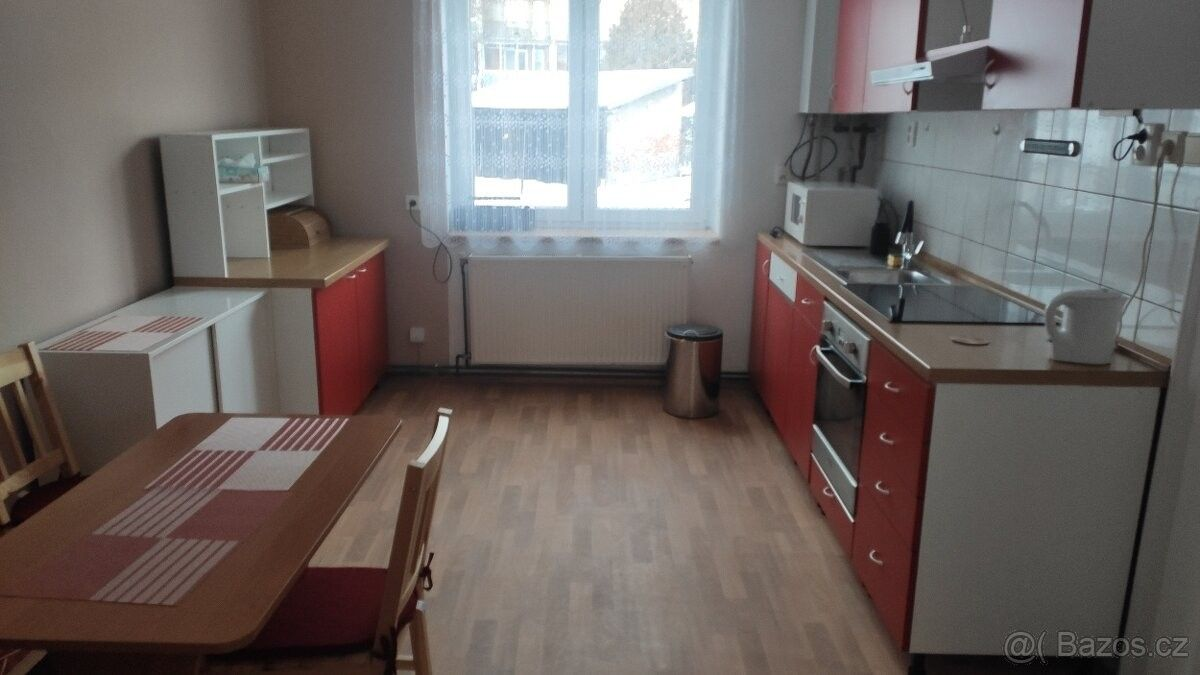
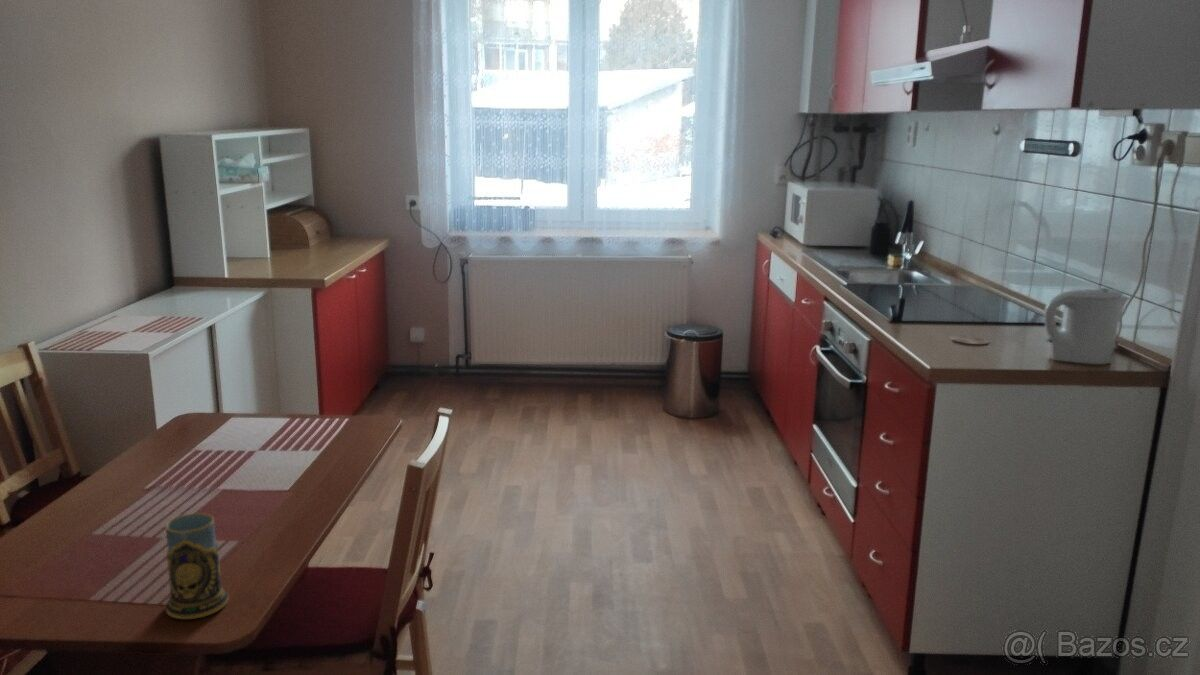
+ mug [165,512,229,620]
